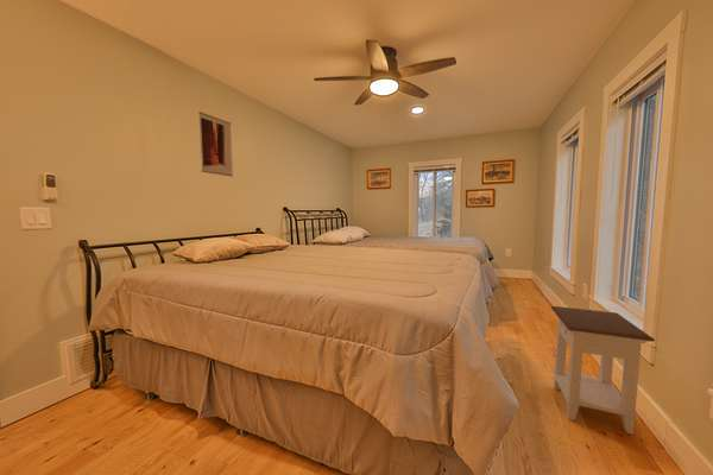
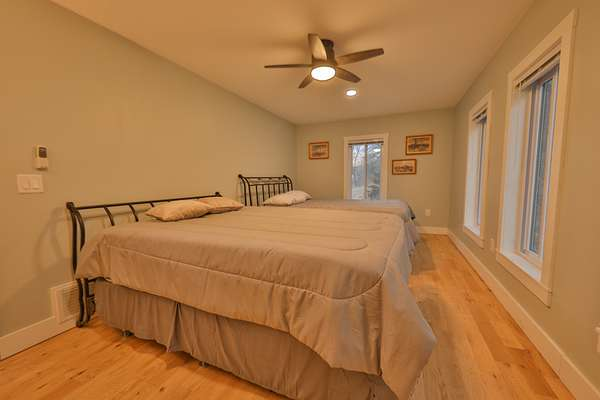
- wall art [197,110,234,178]
- nightstand [550,305,656,436]
